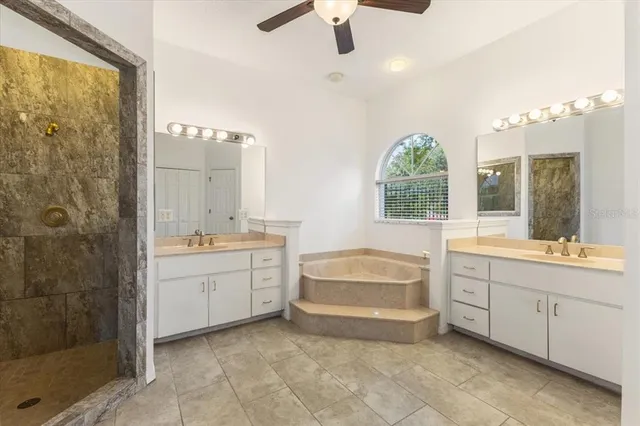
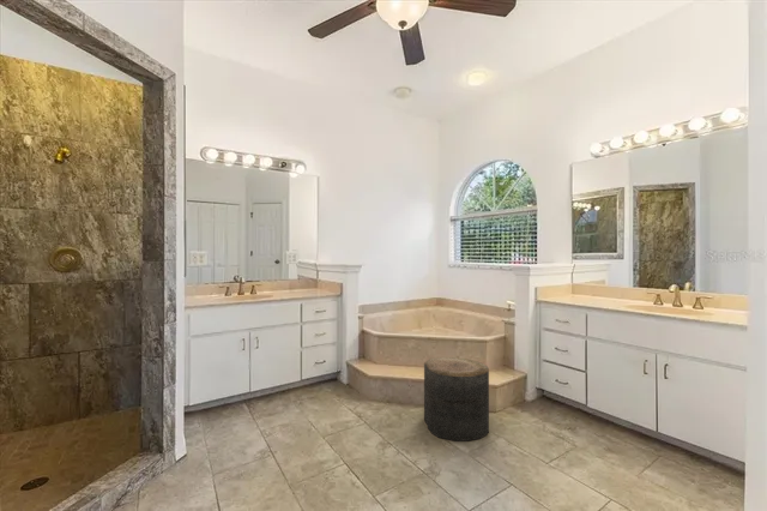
+ stool [423,356,490,443]
